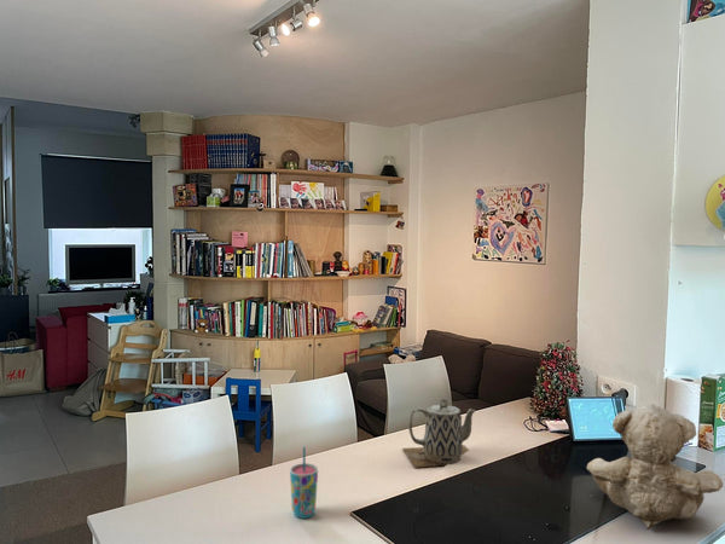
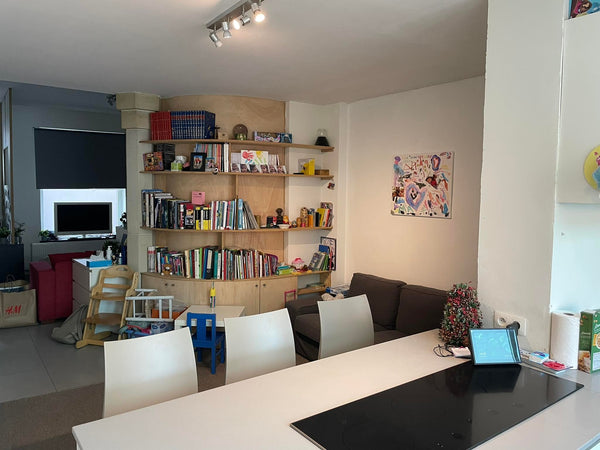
- cup [289,446,319,520]
- teddy bear [586,403,724,531]
- teapot [401,398,476,469]
